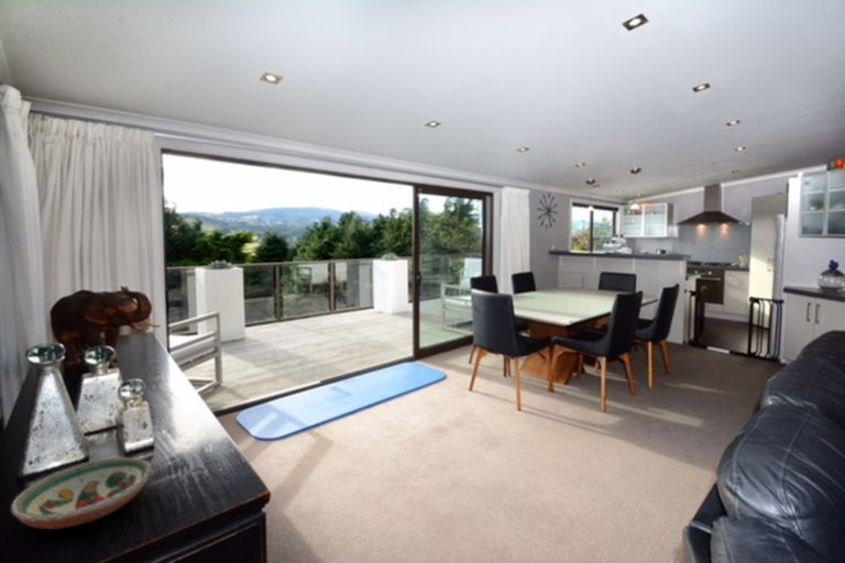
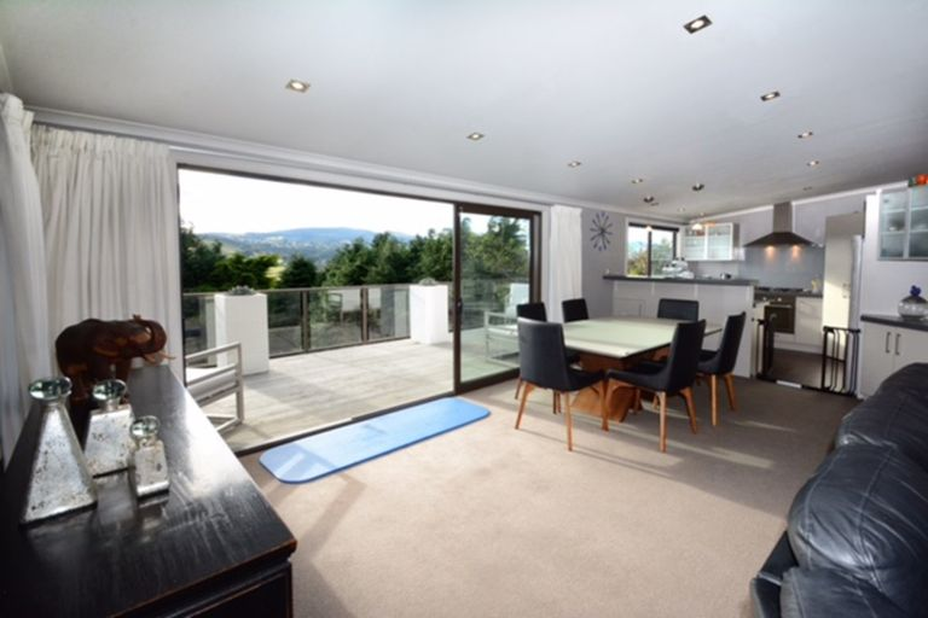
- decorative bowl [10,456,153,530]
